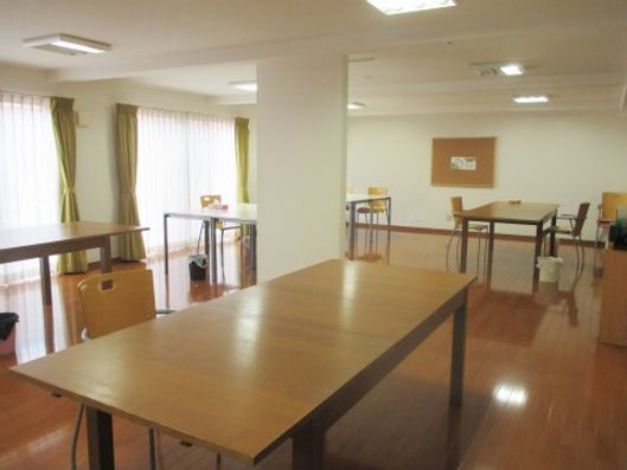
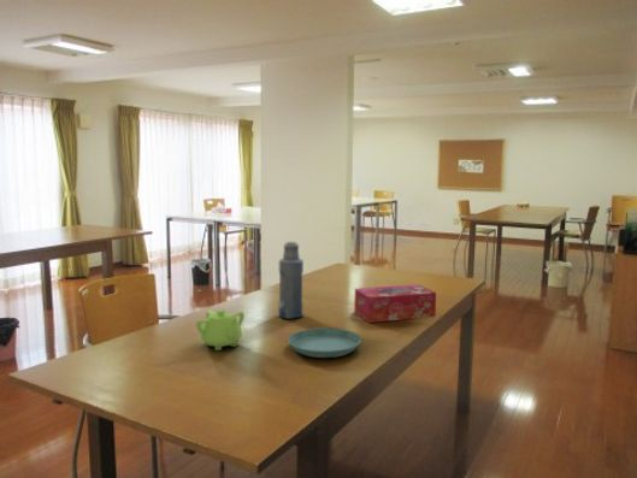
+ tissue box [353,283,437,324]
+ teapot [195,308,246,352]
+ saucer [287,327,362,359]
+ bottle [277,241,305,319]
